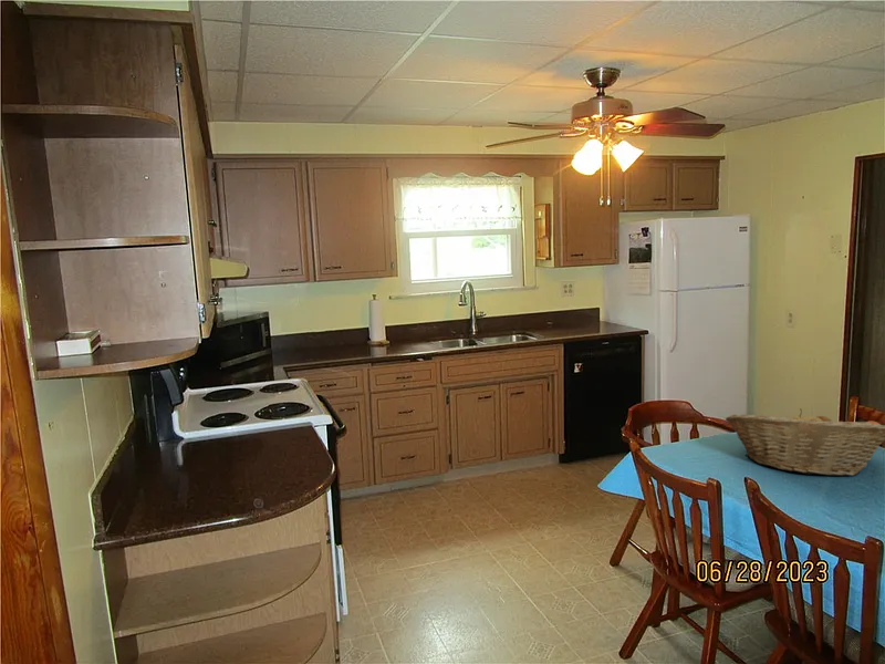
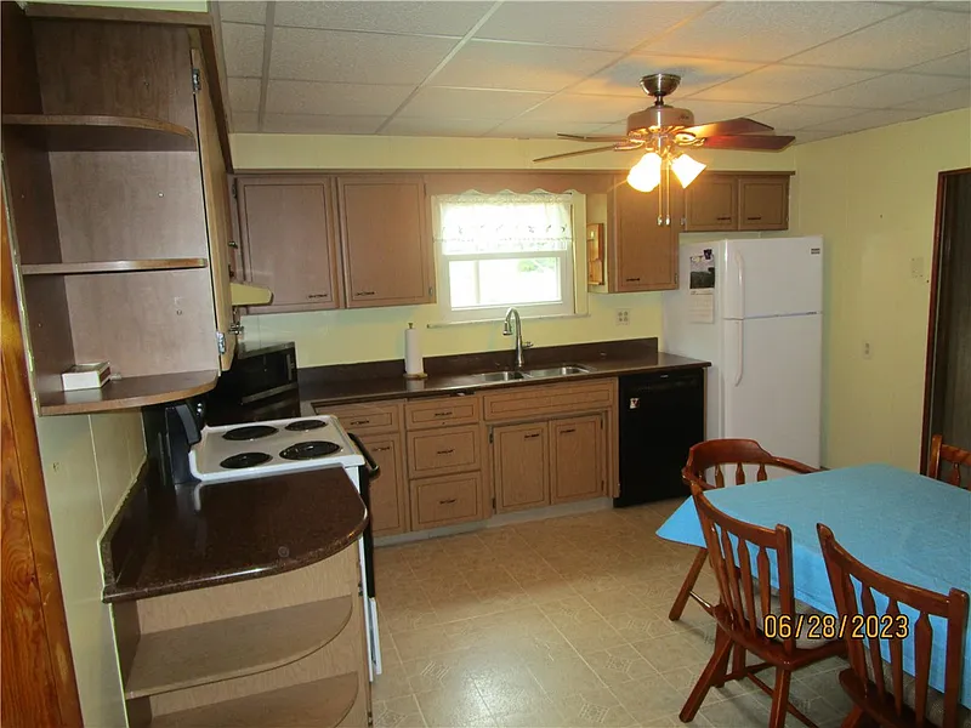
- fruit basket [725,407,885,477]
